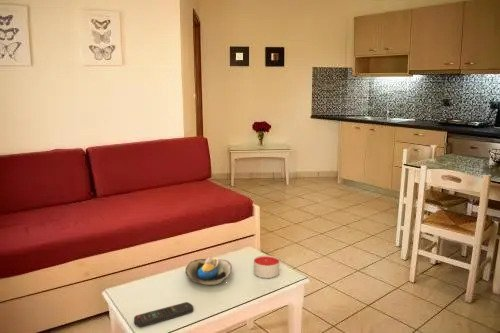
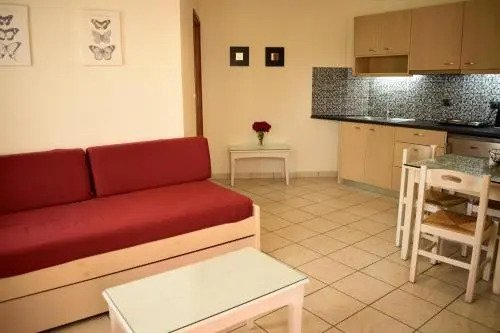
- decorative bowl [184,256,233,286]
- candle [253,254,280,279]
- remote control [133,301,194,328]
